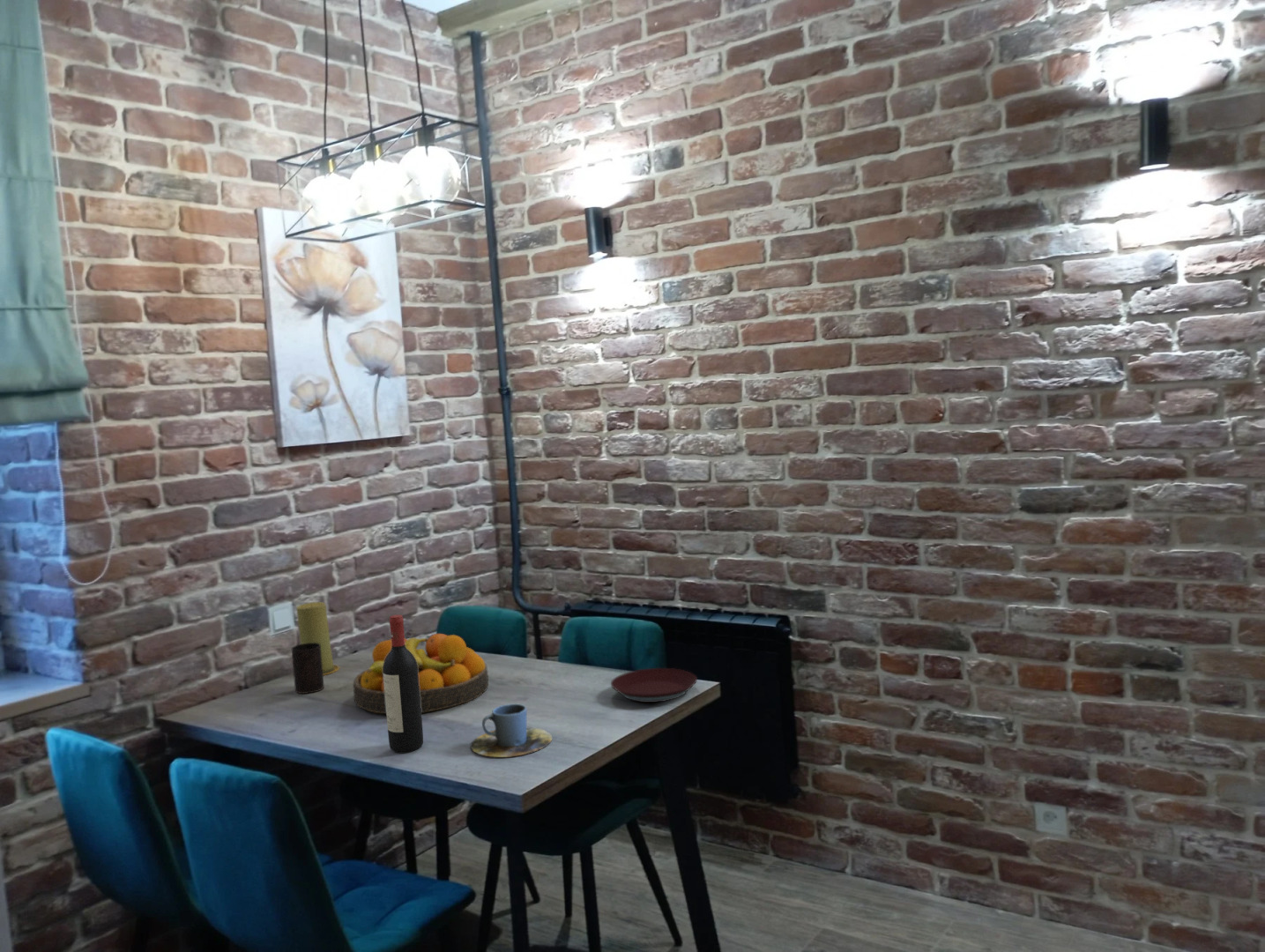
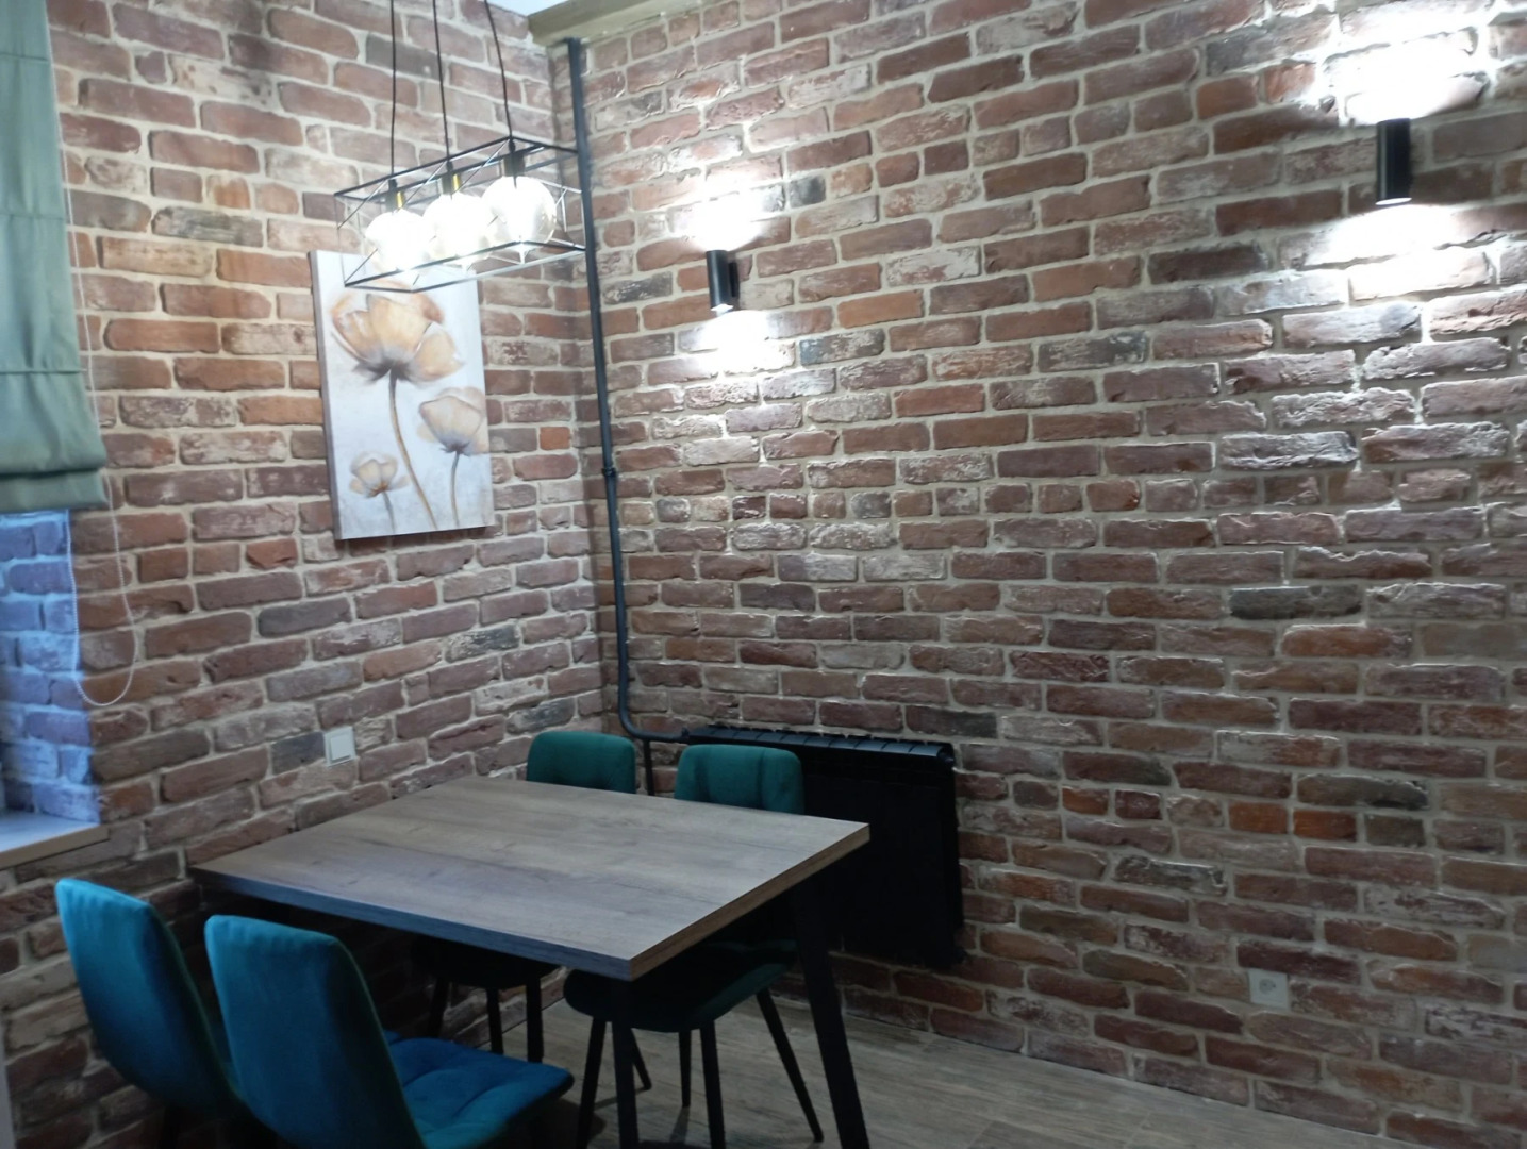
- candle [296,601,340,676]
- plate [610,667,698,703]
- fruit bowl [353,633,489,715]
- wine bottle [383,614,424,754]
- cup [291,643,325,695]
- cup [470,703,553,758]
